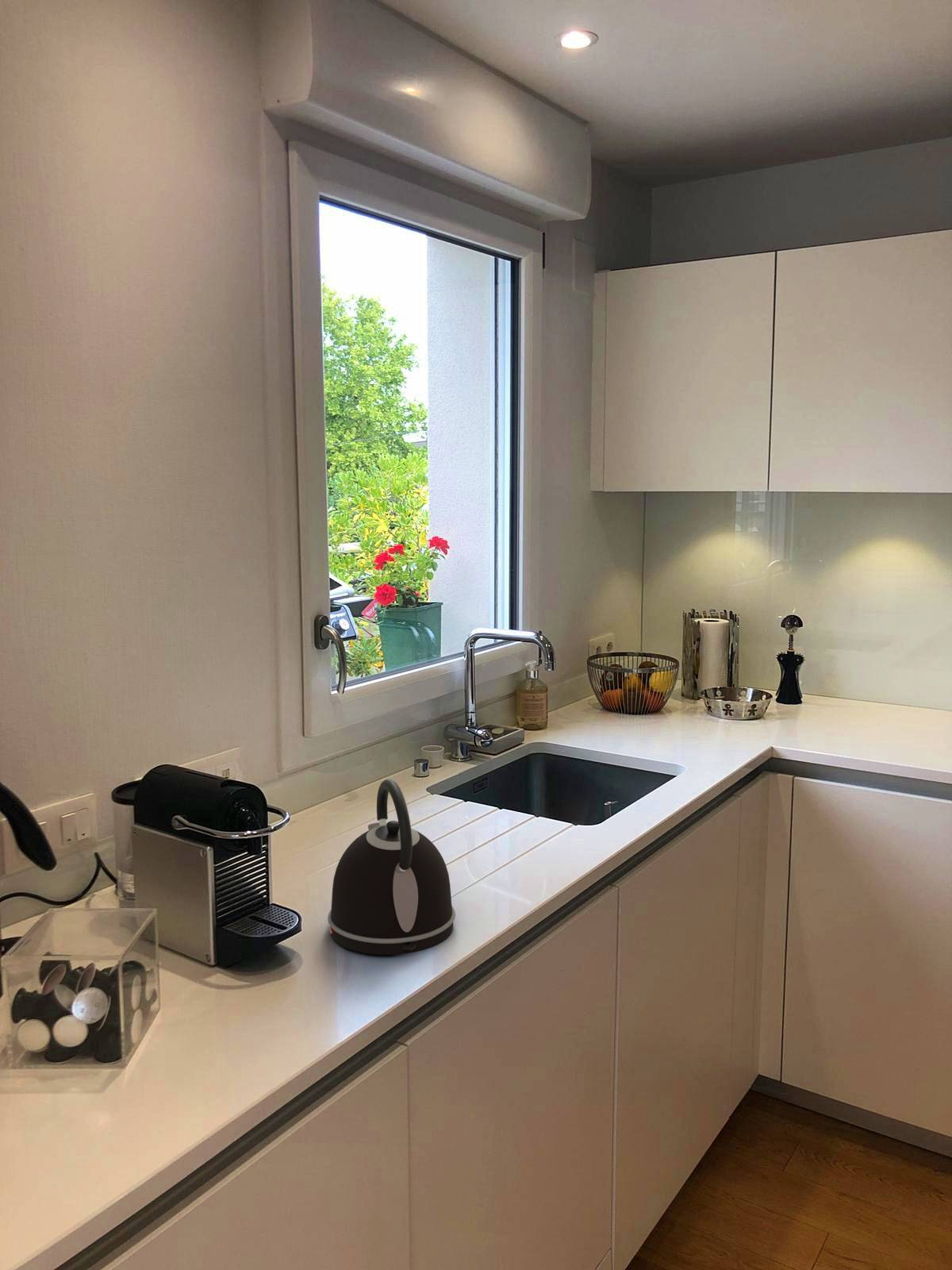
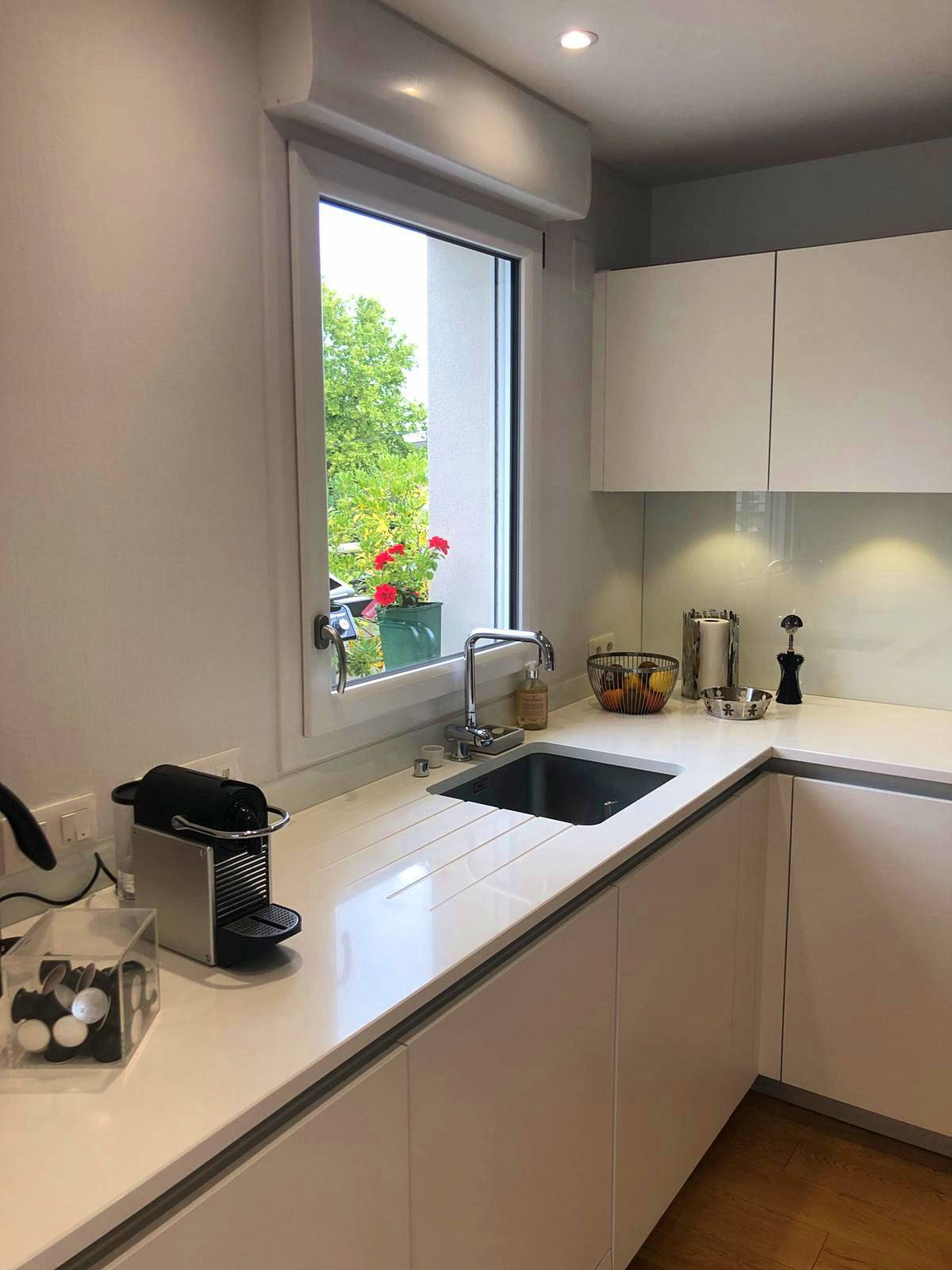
- kettle [327,779,456,956]
